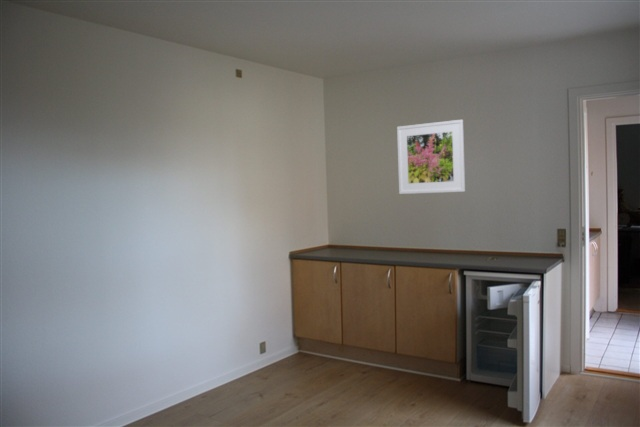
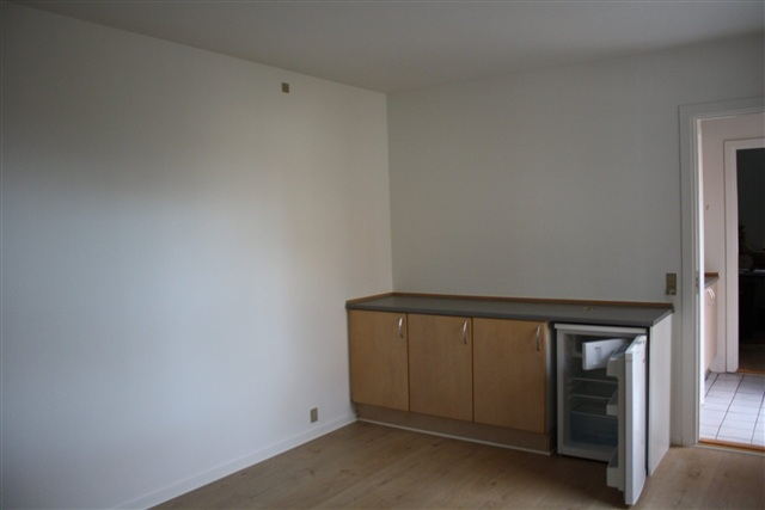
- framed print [396,119,466,195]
